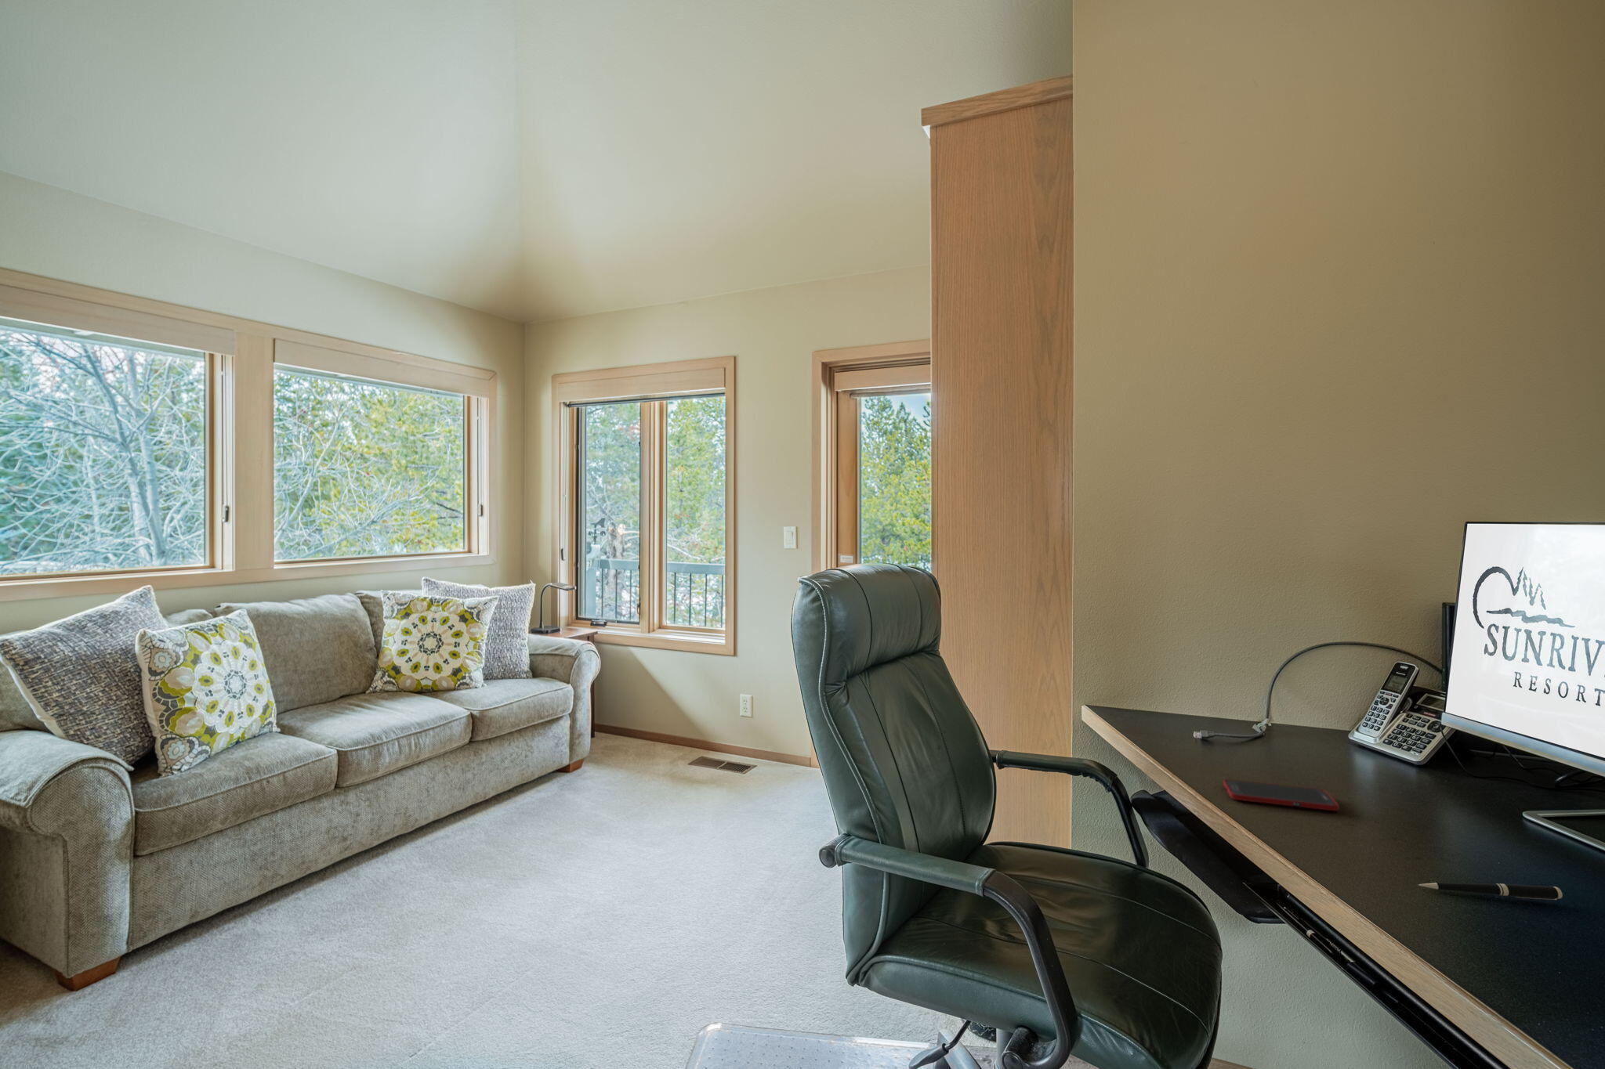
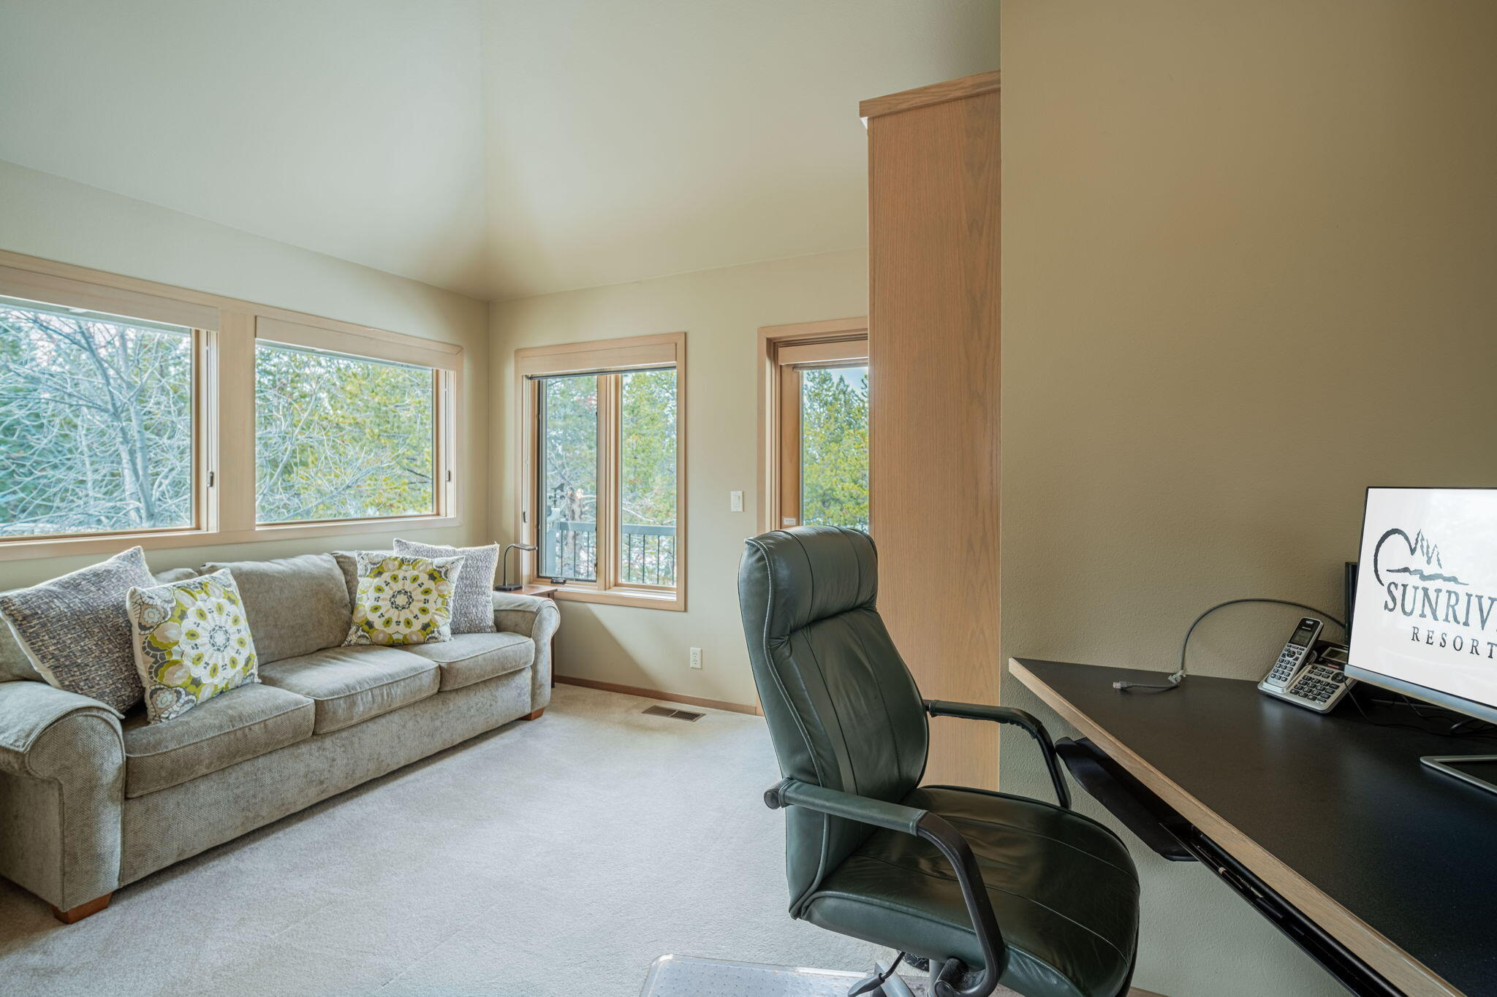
- pen [1419,882,1563,901]
- cell phone [1223,778,1340,811]
